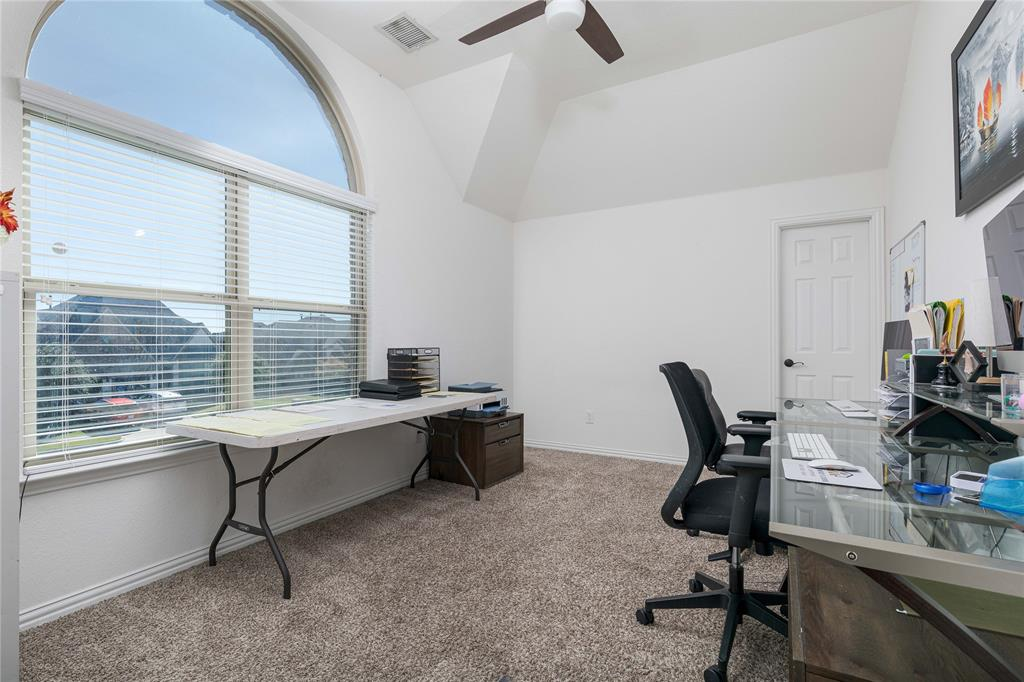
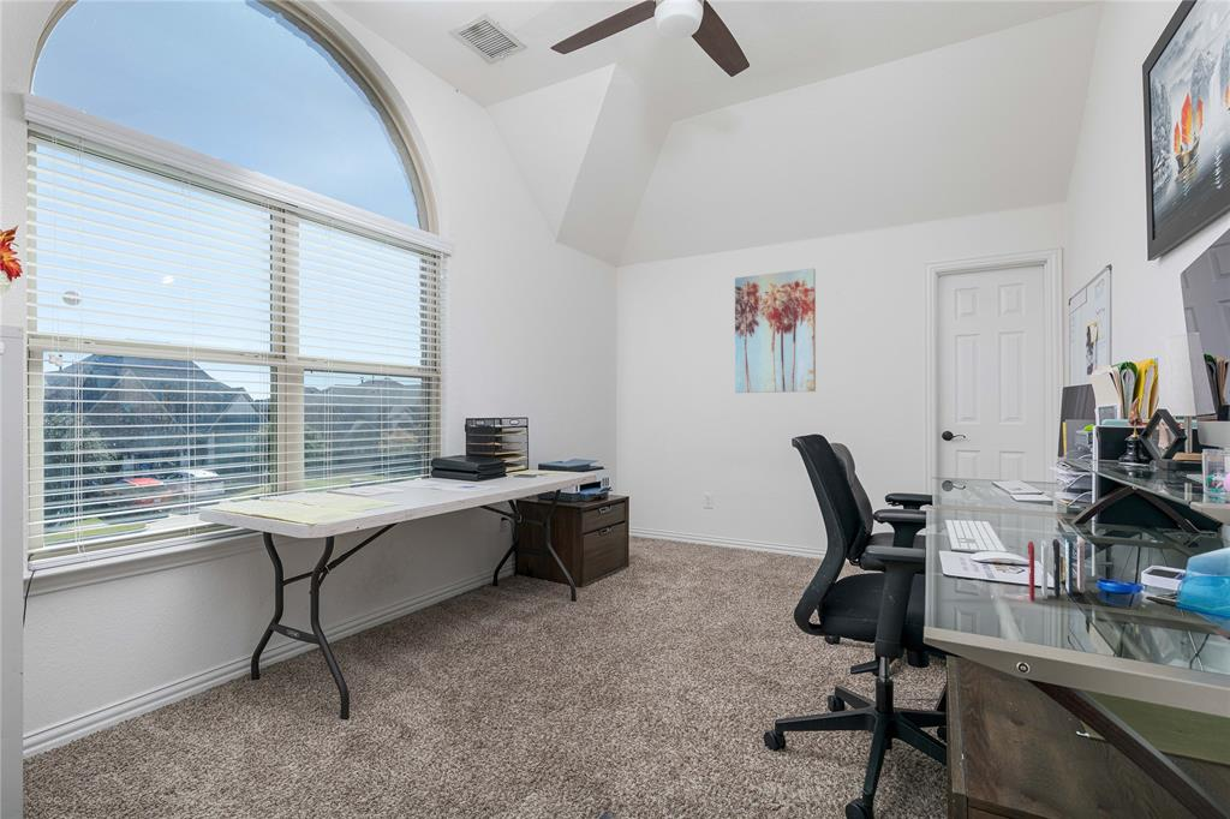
+ wall art [734,267,817,394]
+ smartphone [1027,534,1086,603]
